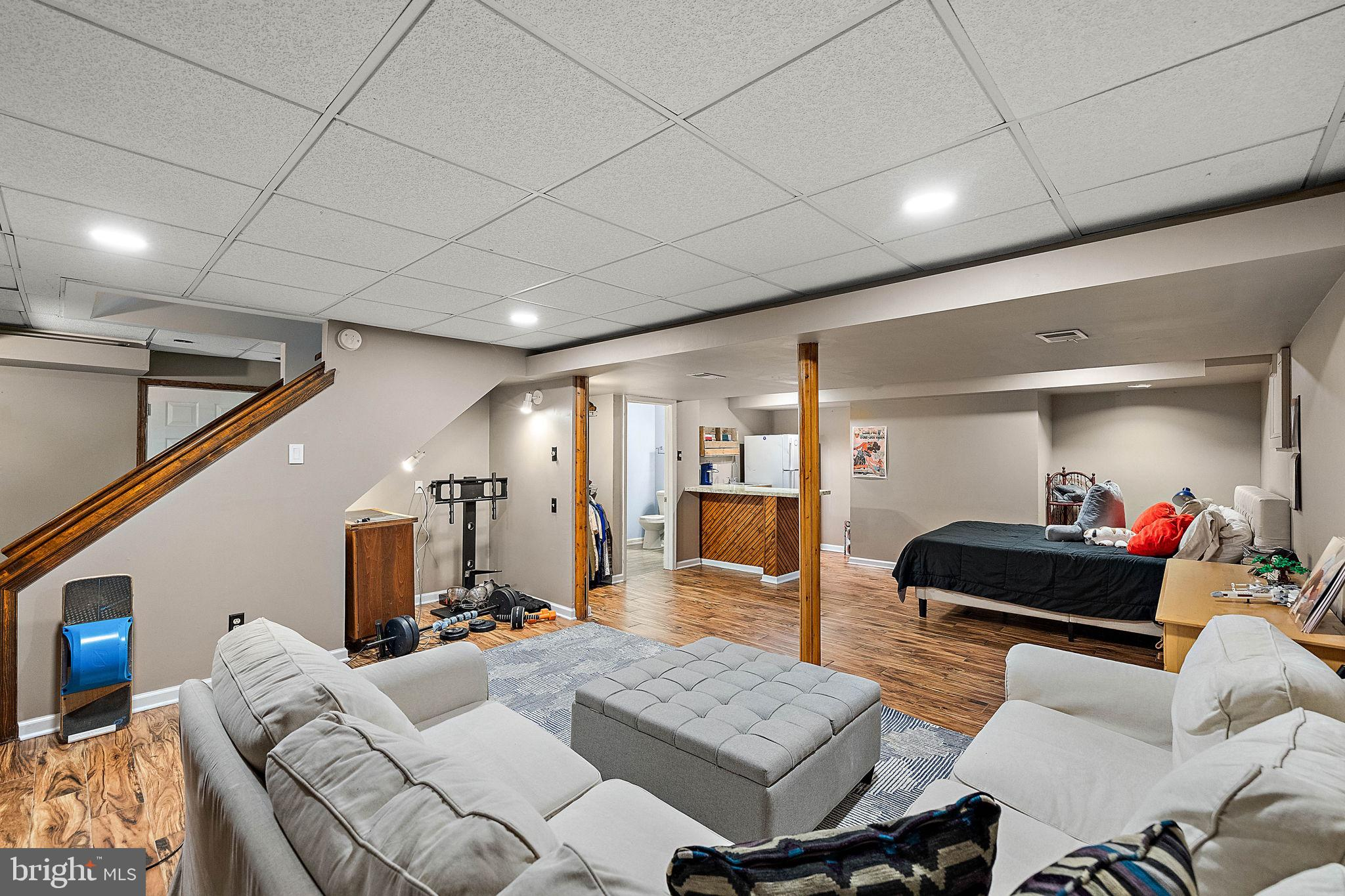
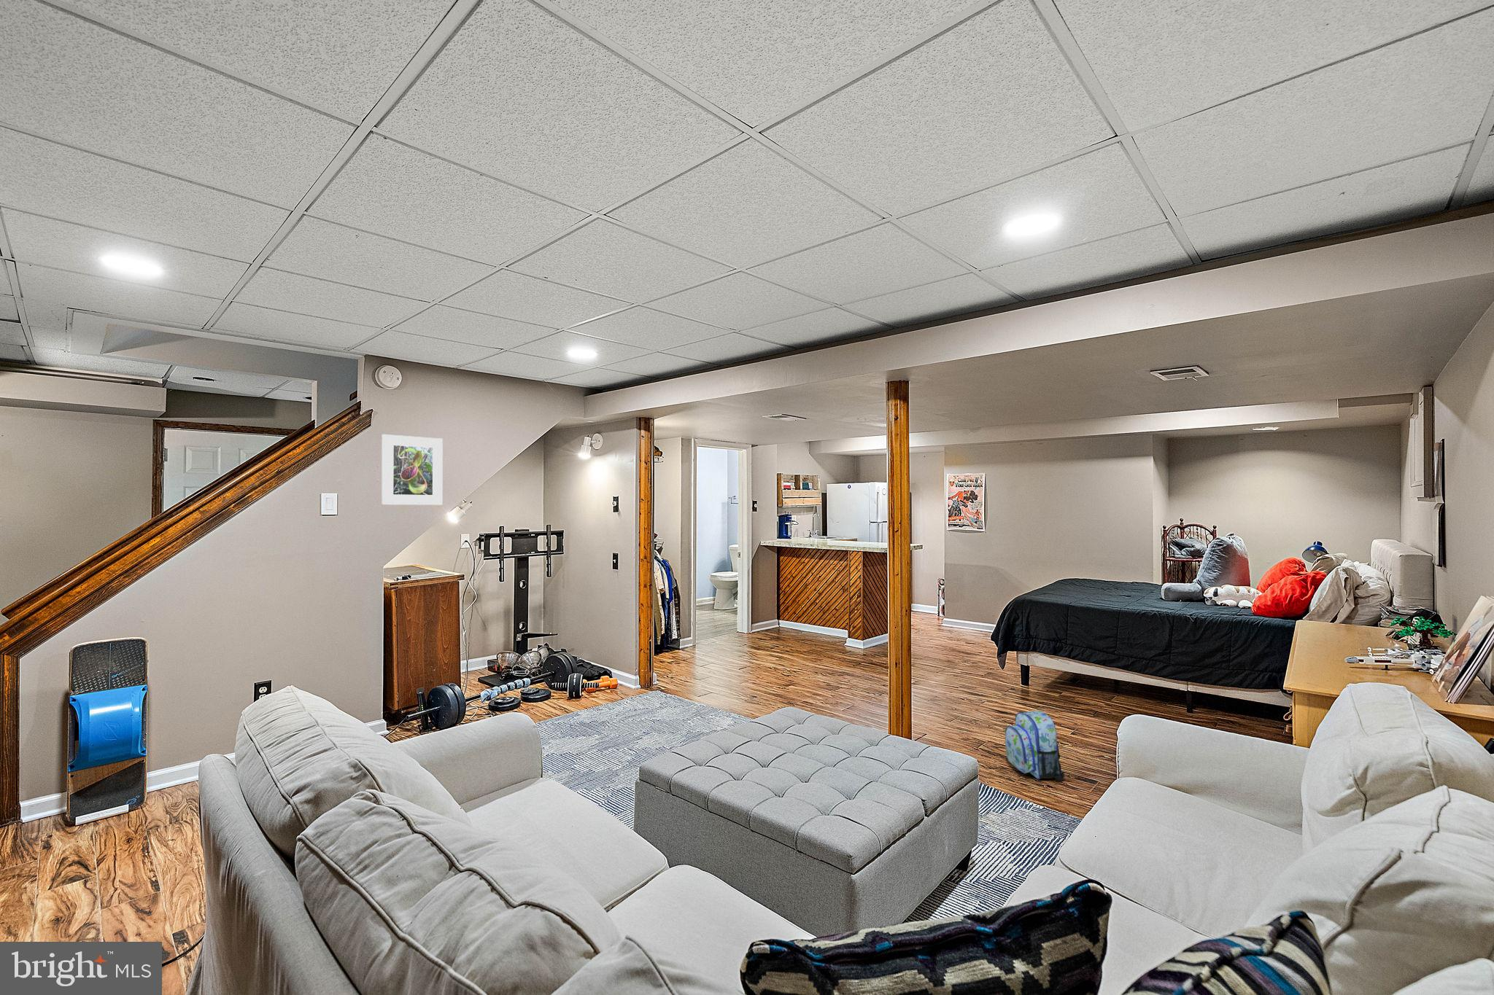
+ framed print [381,434,443,505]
+ backpack [1004,710,1065,782]
